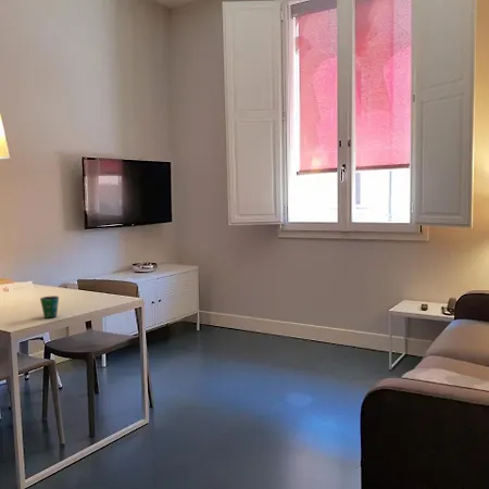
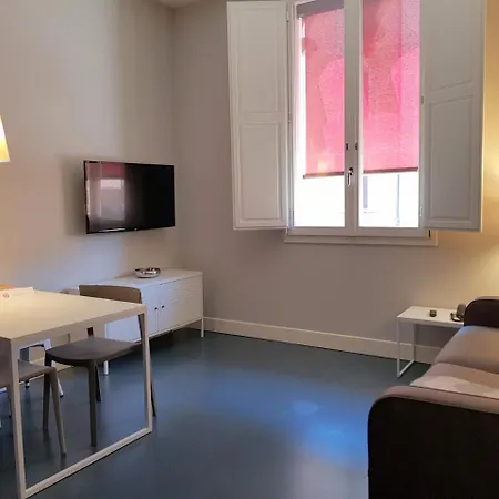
- cup [39,294,60,318]
